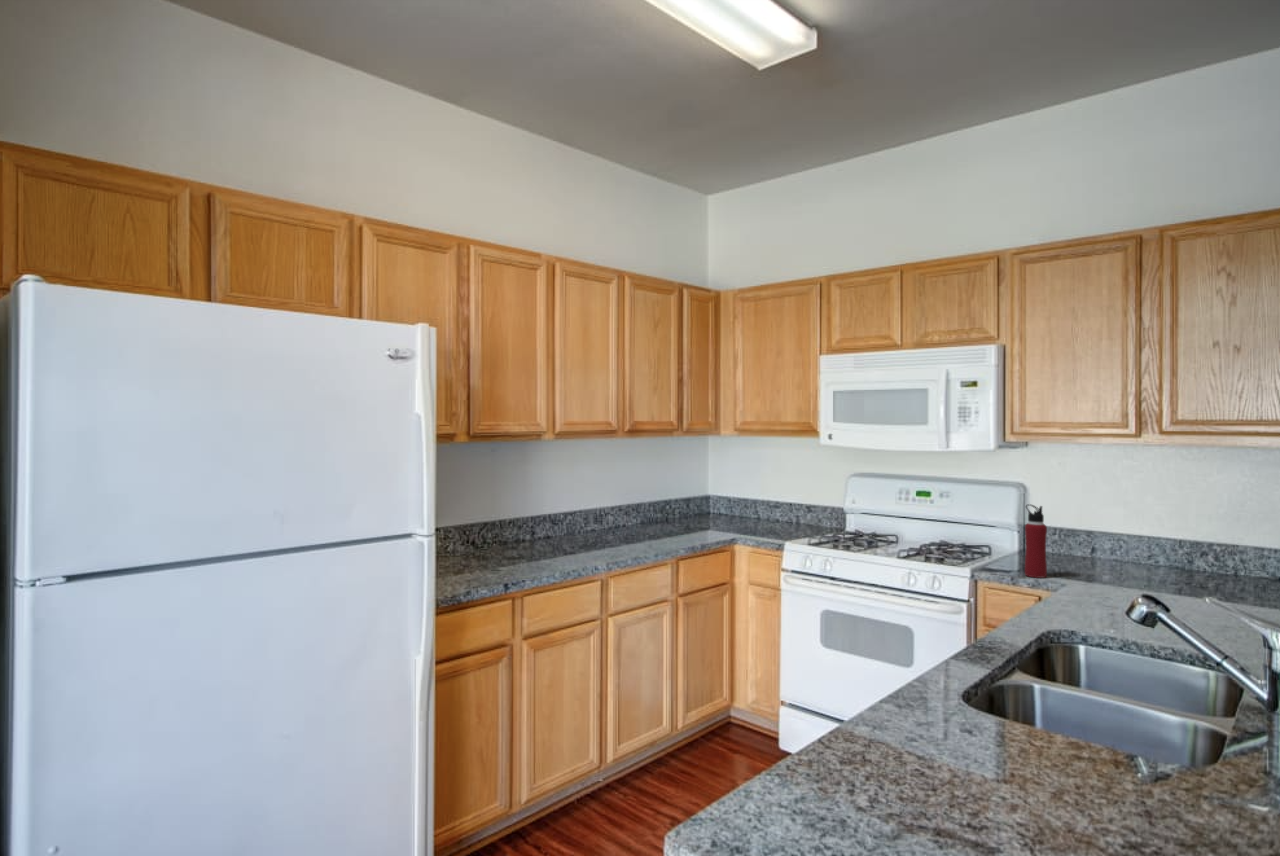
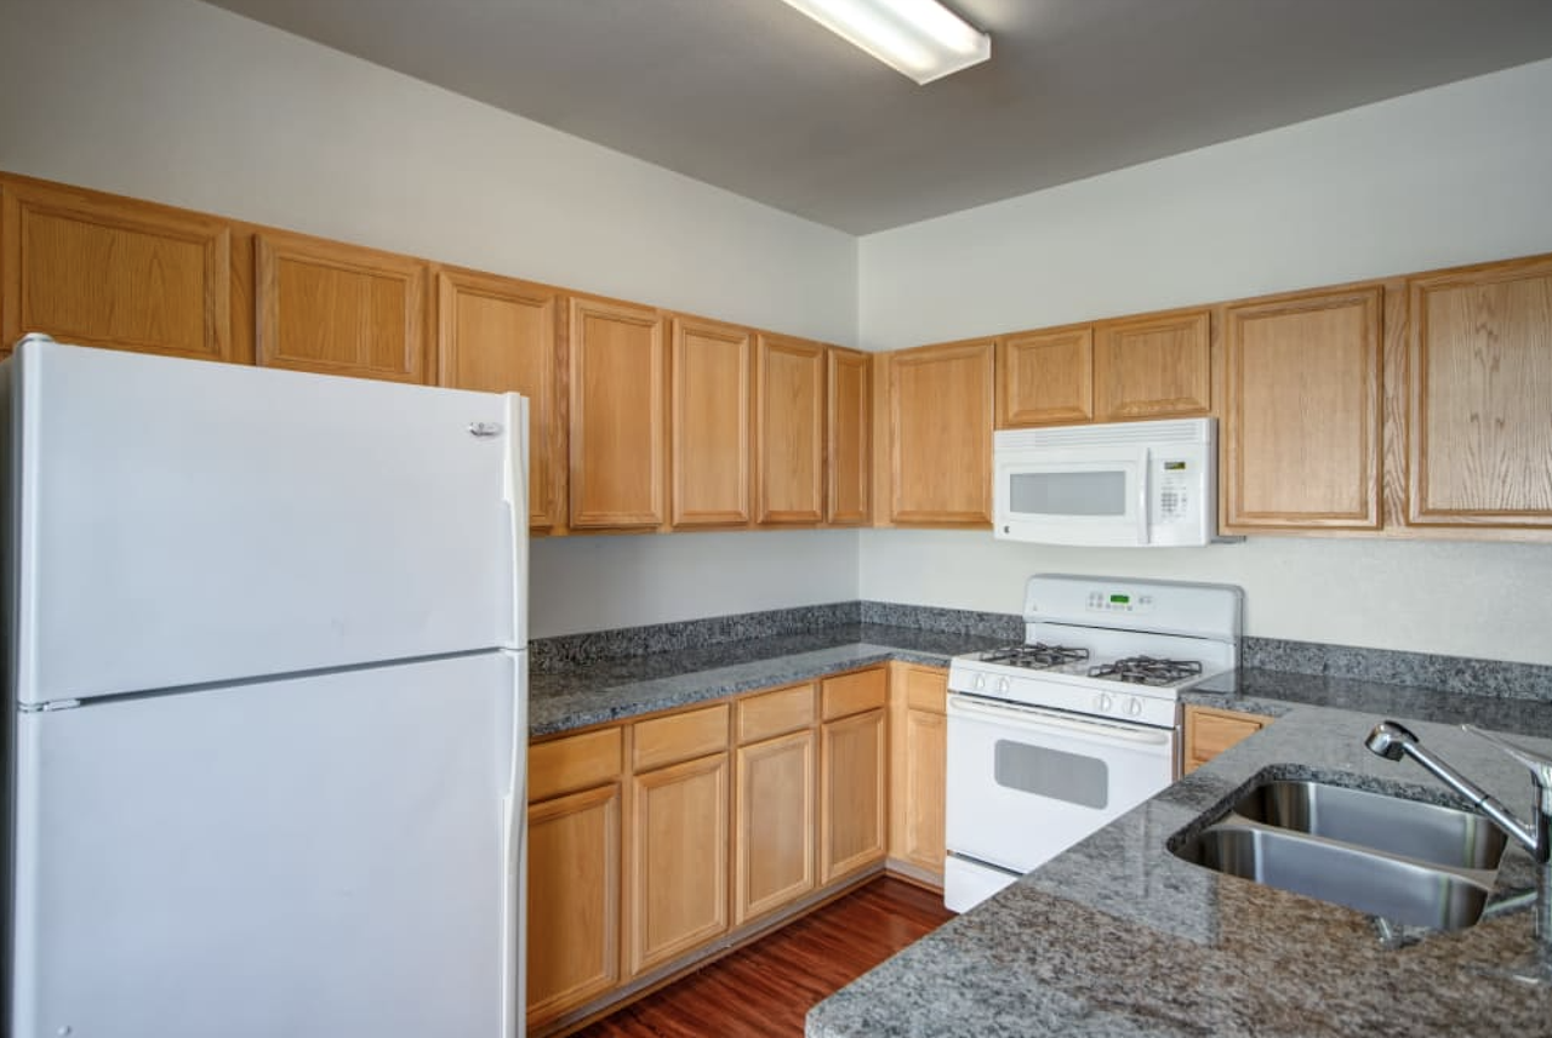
- water bottle [1024,503,1048,579]
